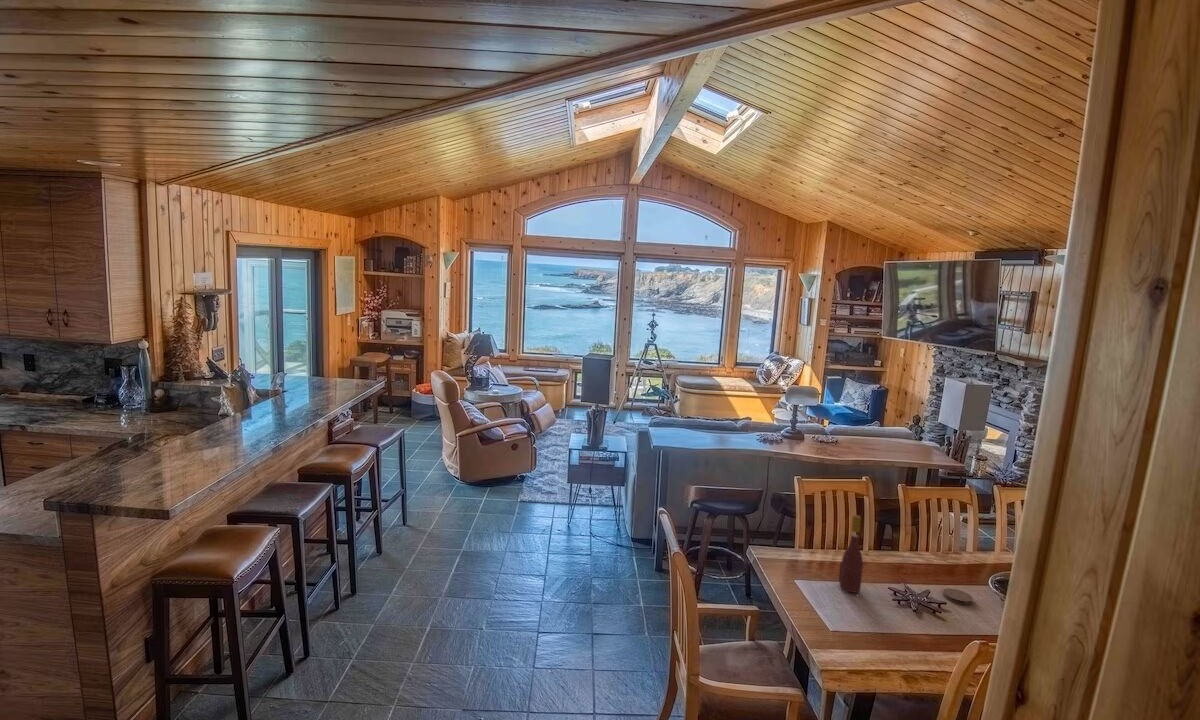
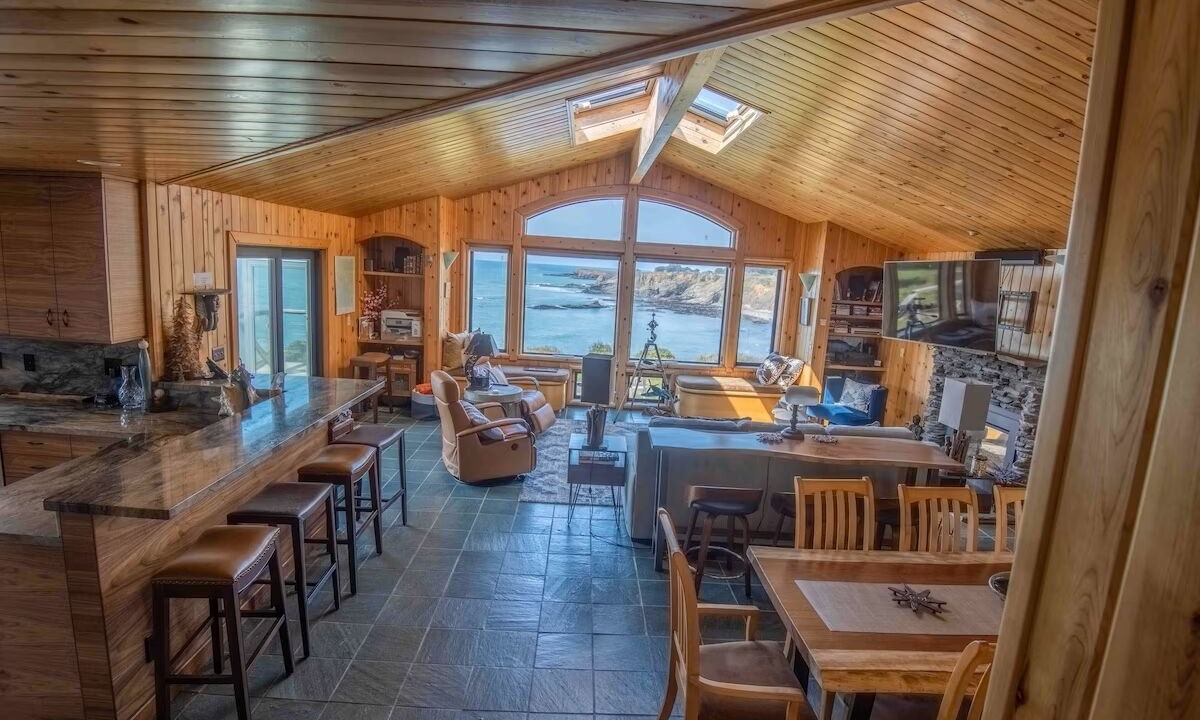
- wine bottle [838,514,864,594]
- coaster [942,588,974,606]
